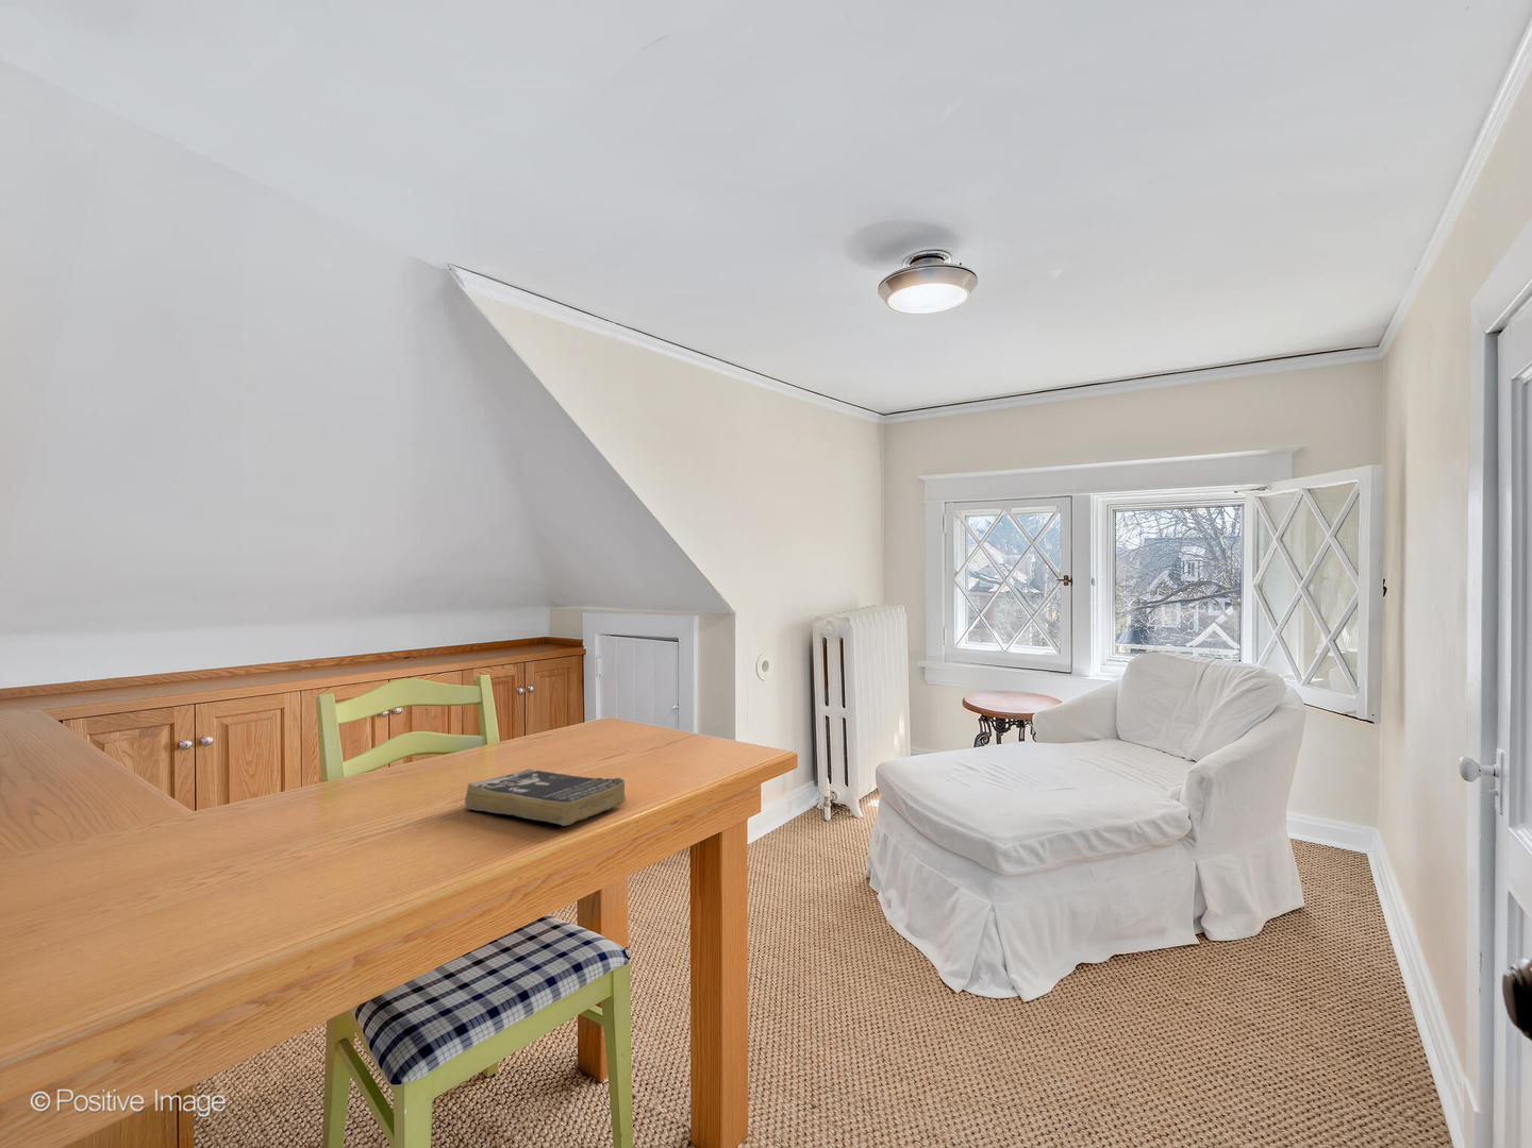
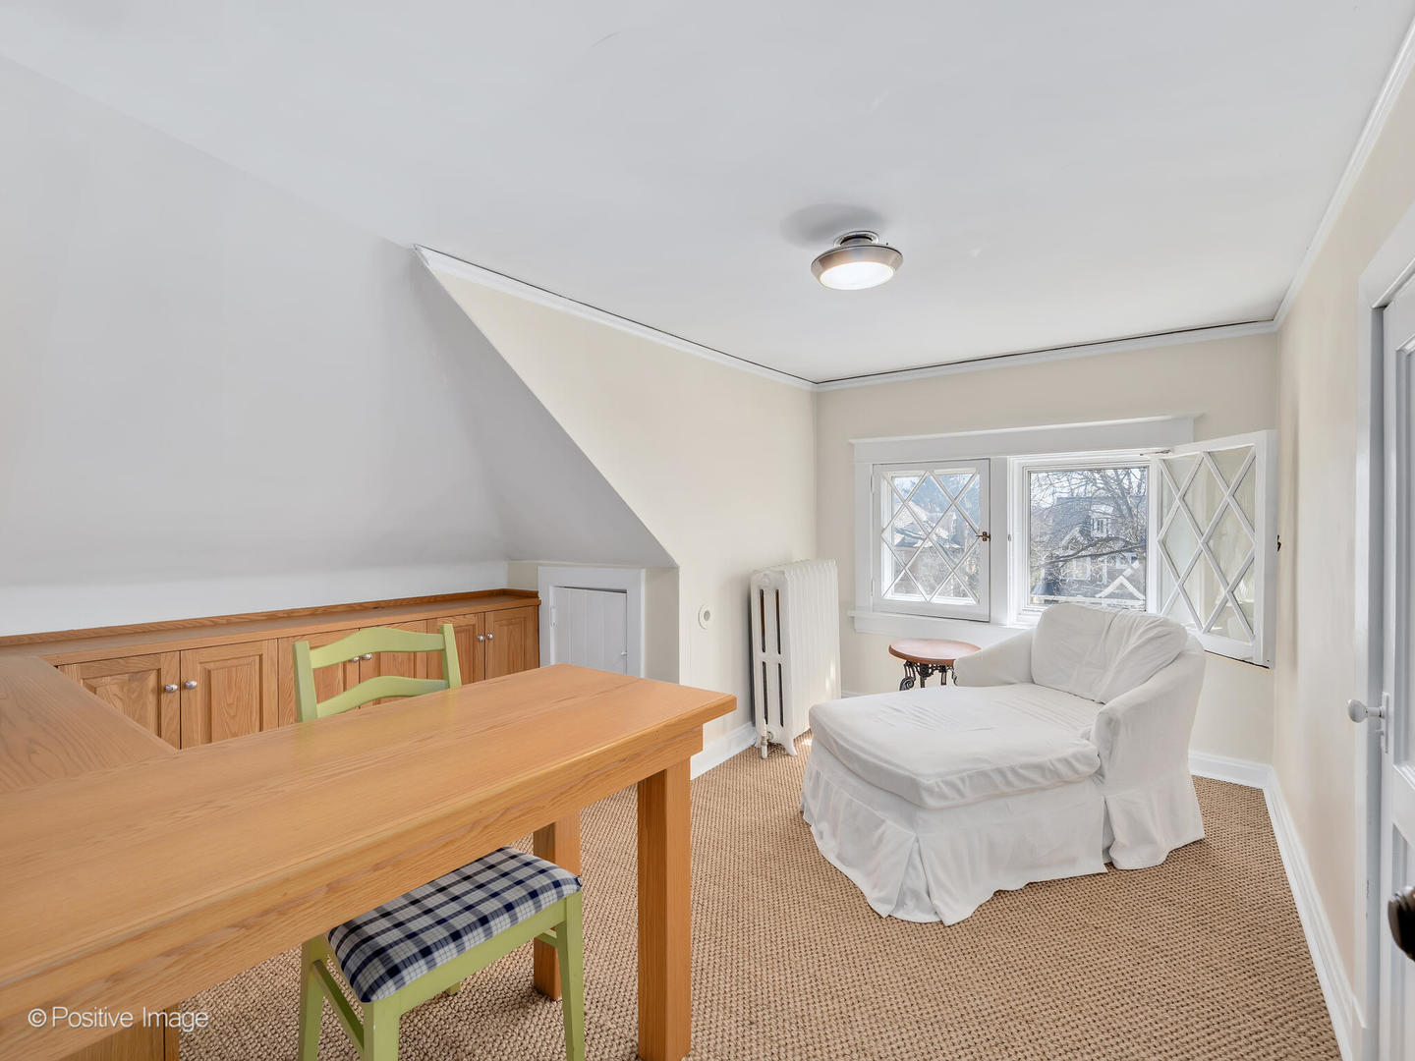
- book [464,768,626,827]
